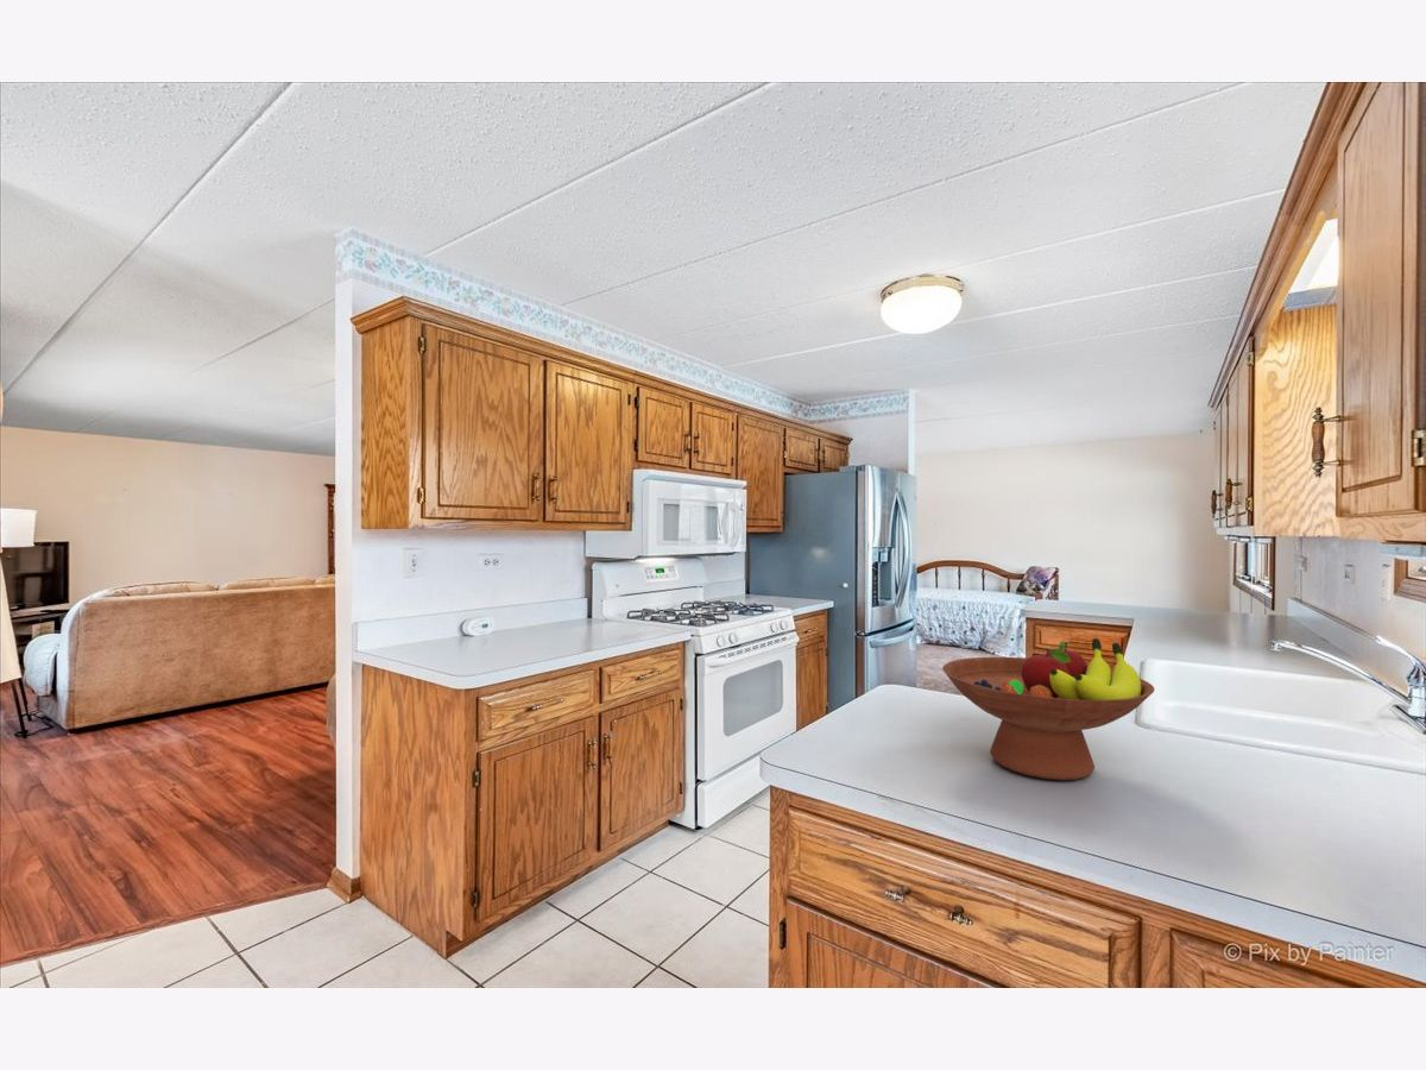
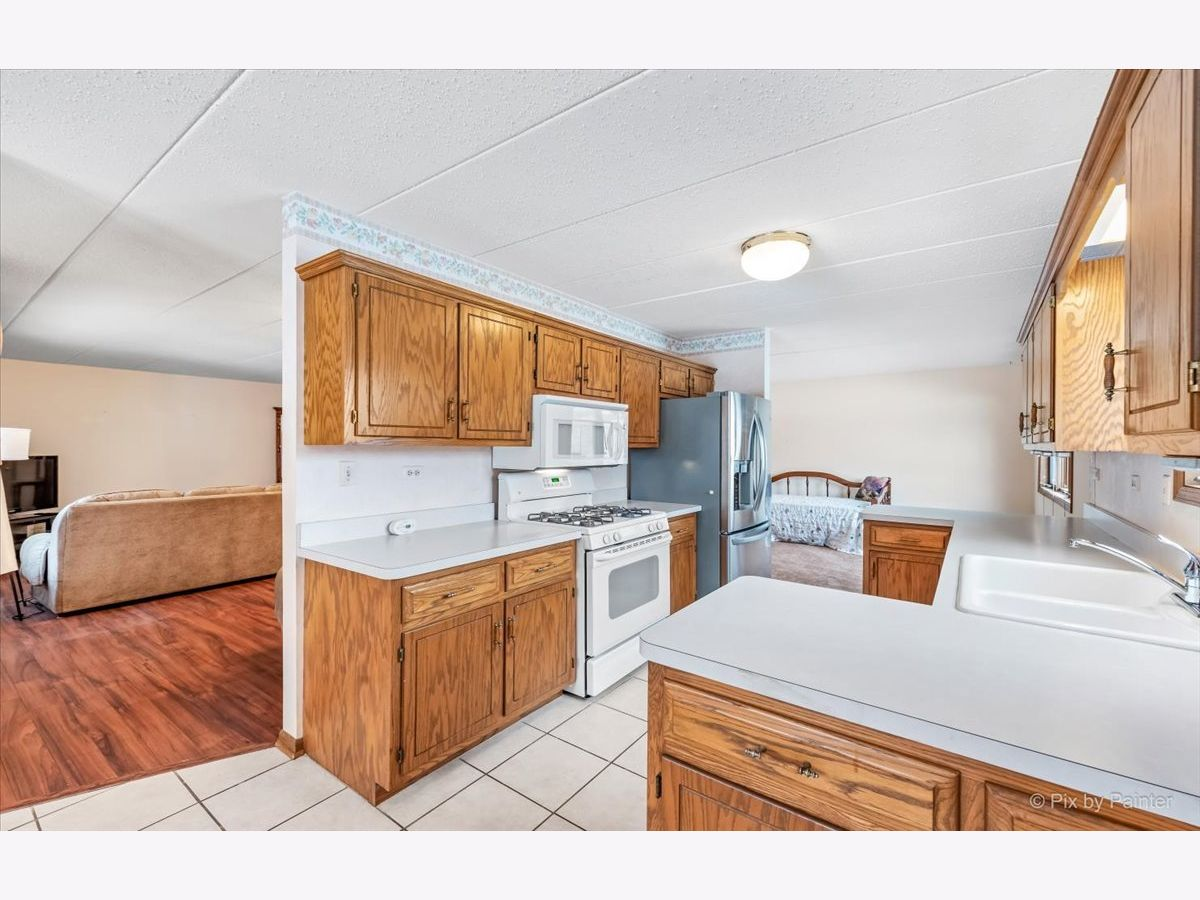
- fruit bowl [941,637,1156,781]
